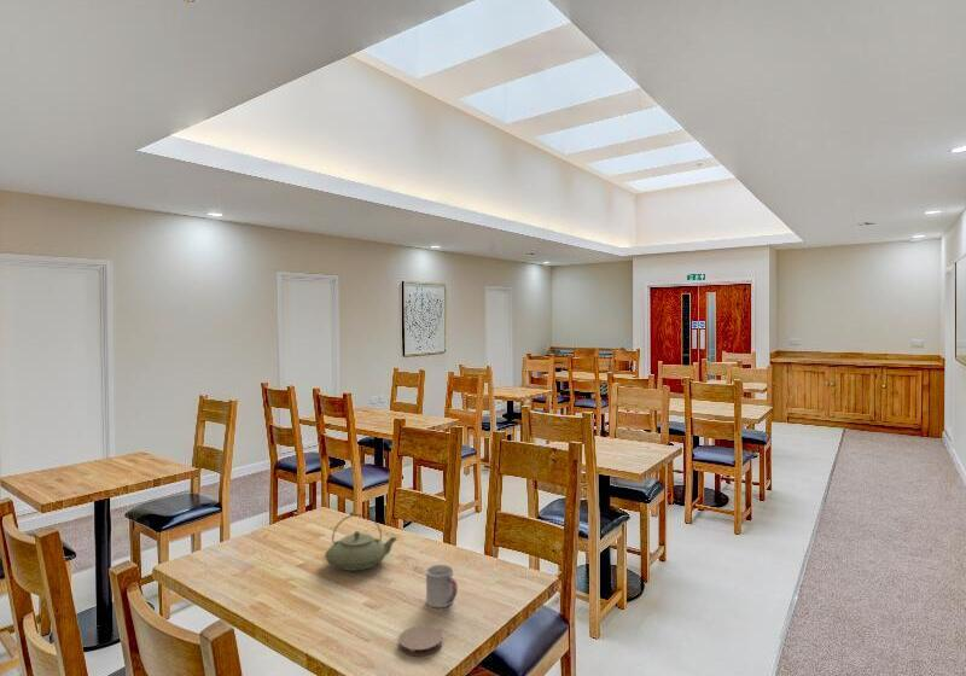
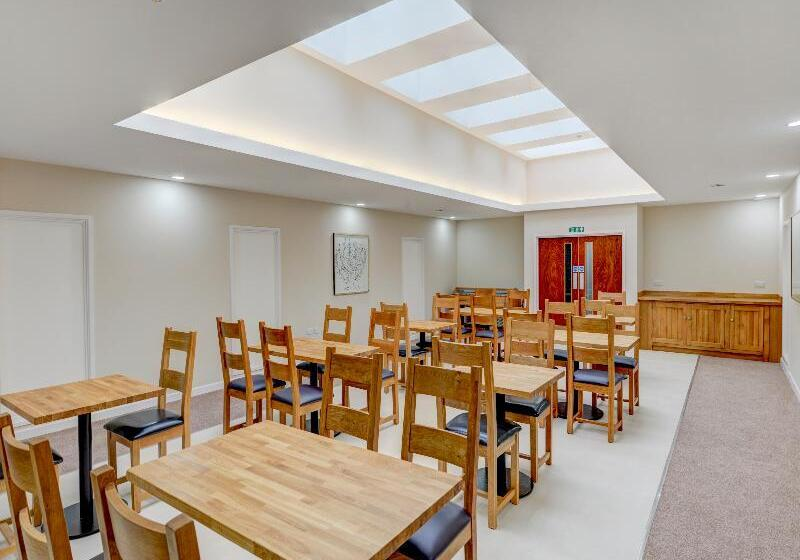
- cup [425,564,459,608]
- teapot [324,513,398,572]
- coaster [397,624,443,657]
